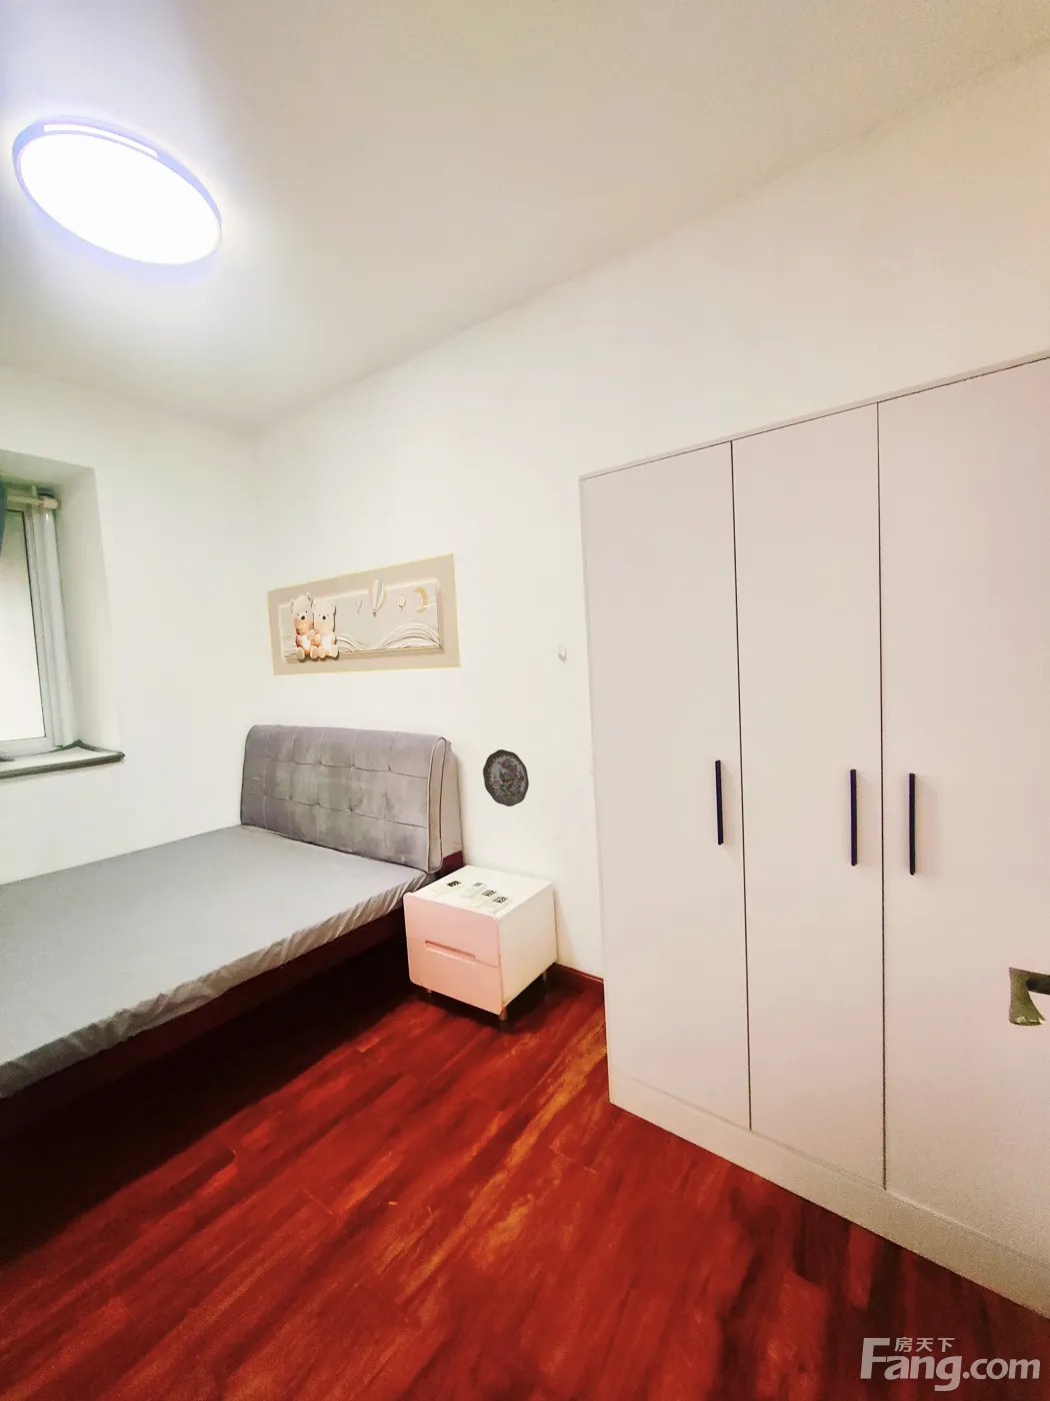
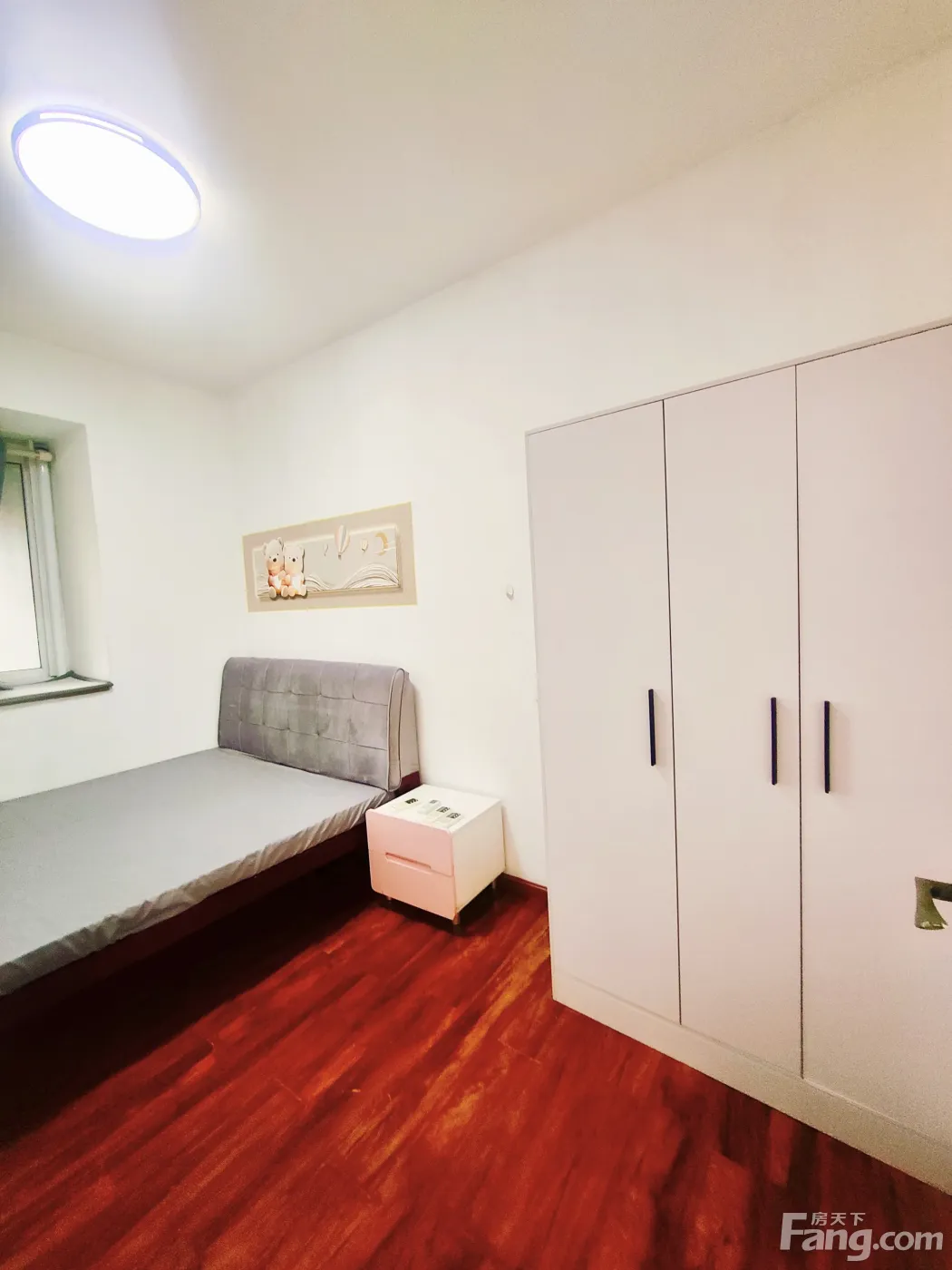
- decorative plate [482,749,531,808]
